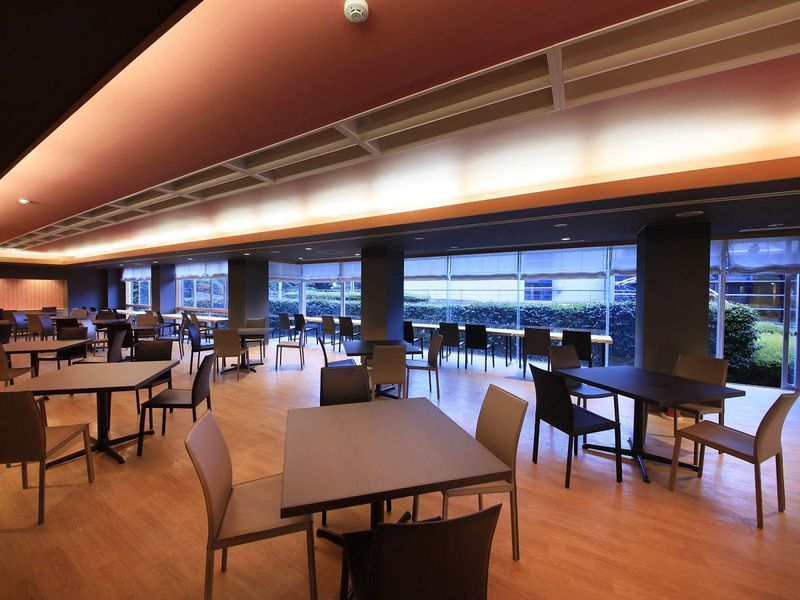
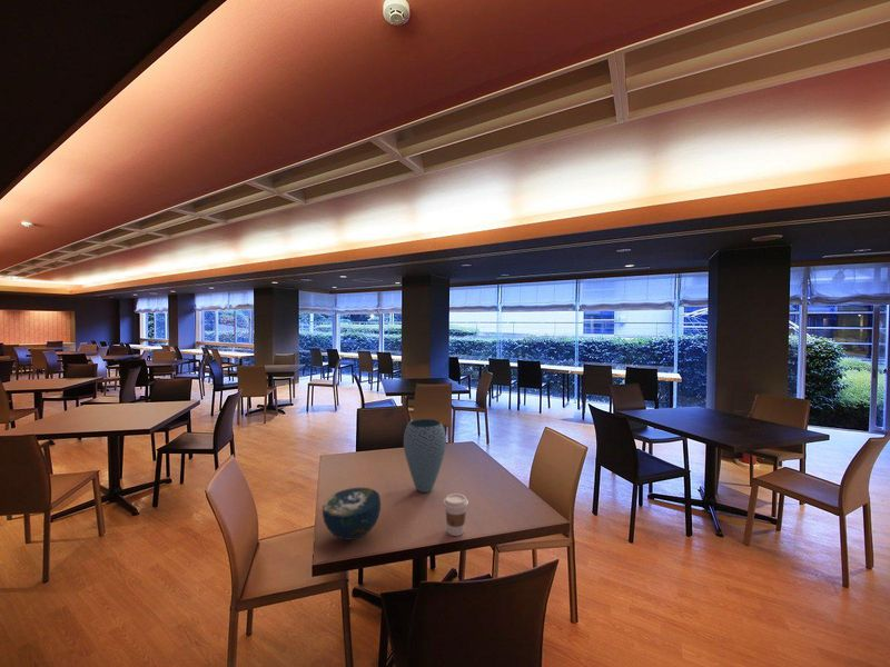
+ vase [403,418,447,494]
+ bowl [322,487,382,541]
+ coffee cup [443,492,469,537]
